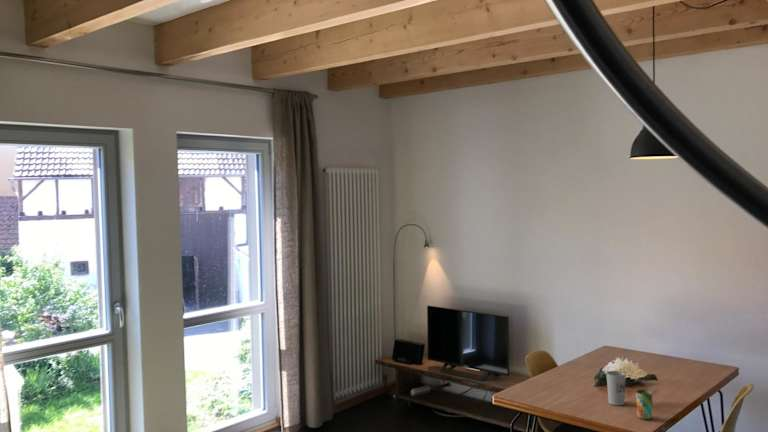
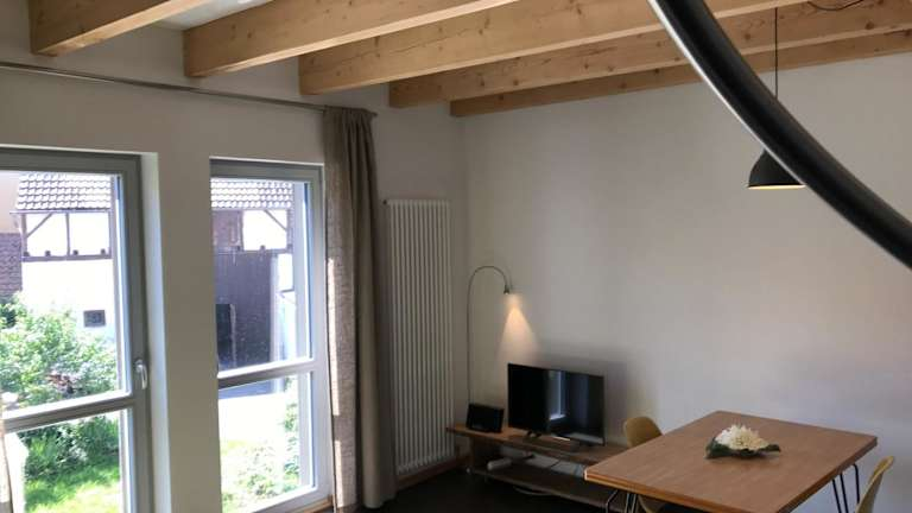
- cup [605,370,627,406]
- cup [635,389,653,421]
